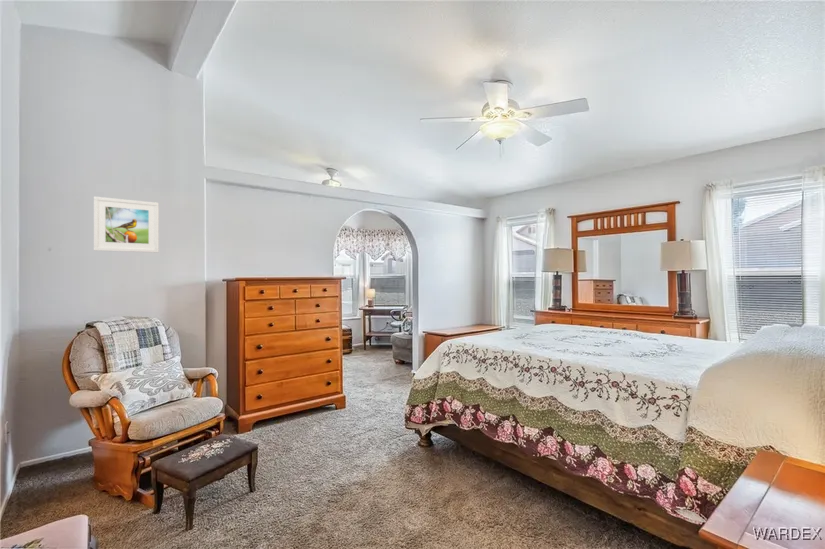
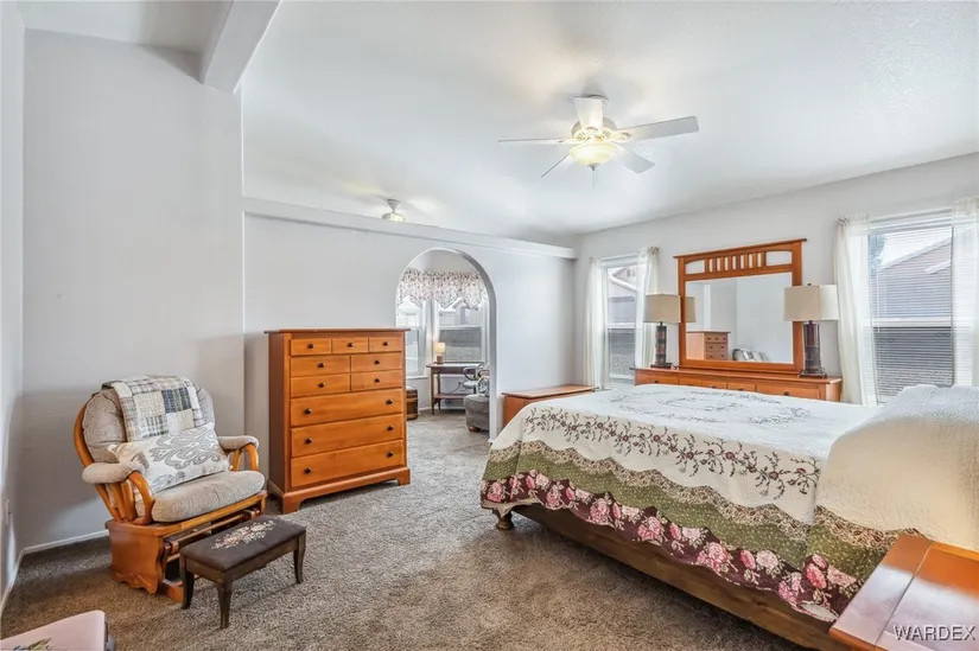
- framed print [93,196,160,254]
